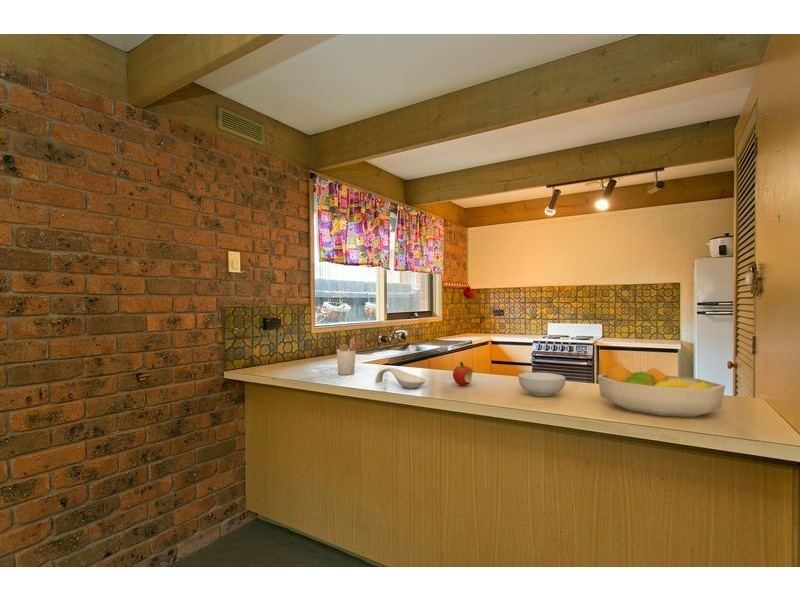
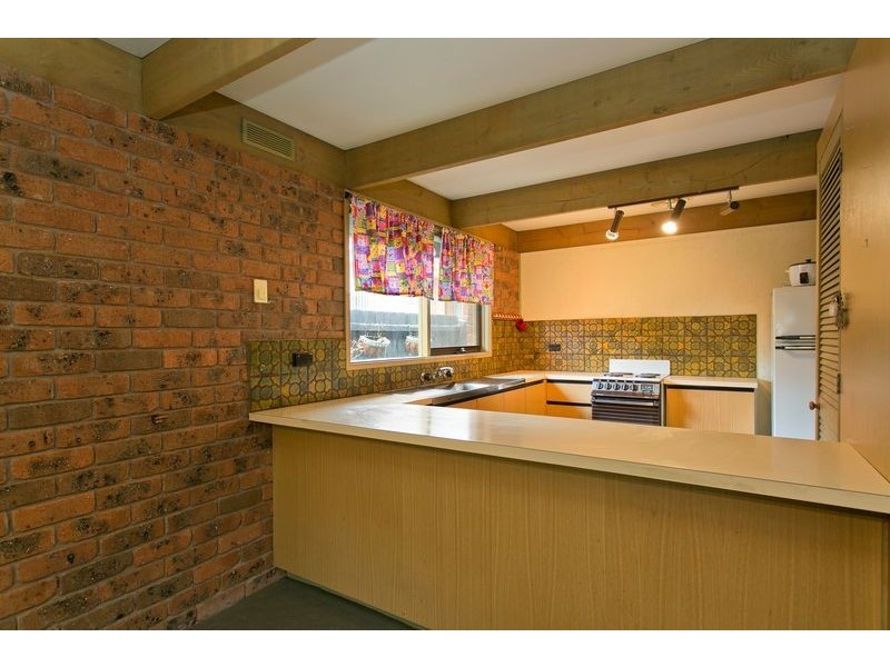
- spoon rest [374,367,426,390]
- cereal bowl [517,372,566,397]
- utensil holder [336,337,366,376]
- fruit [452,361,474,387]
- fruit bowl [596,363,726,418]
